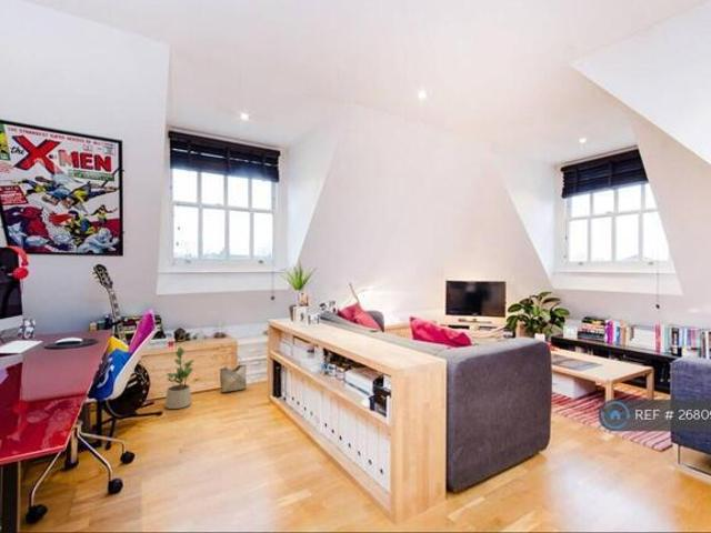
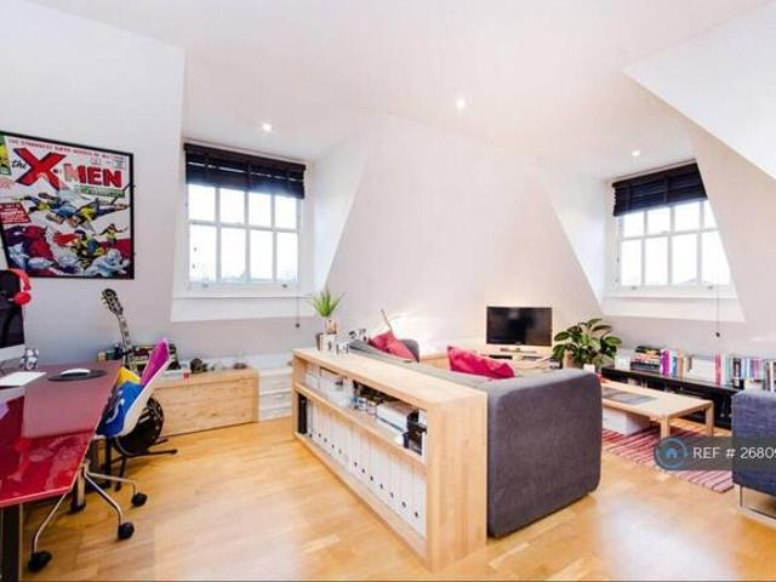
- potted plant [164,346,196,410]
- woven basket [219,352,248,393]
